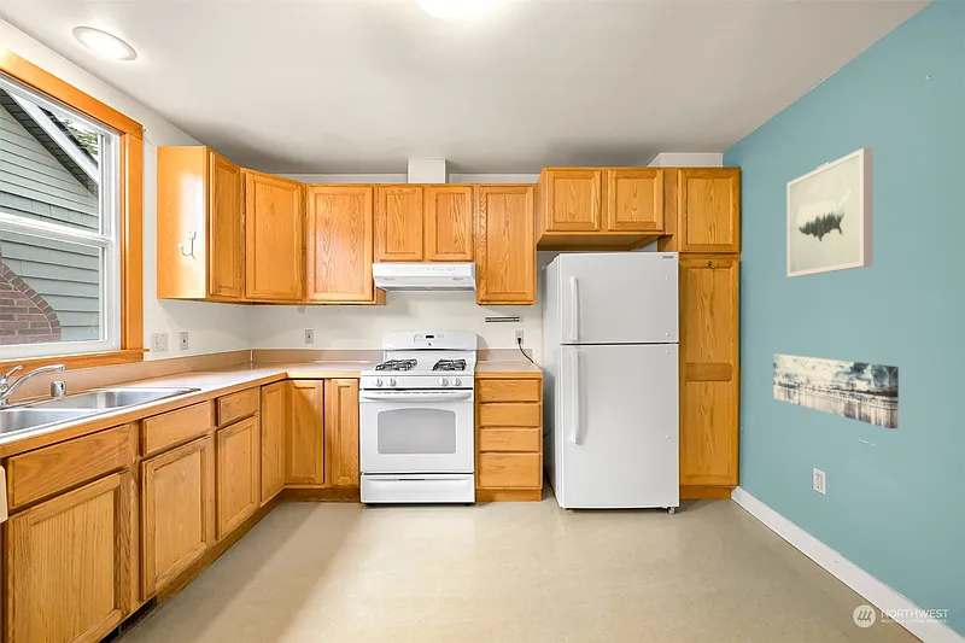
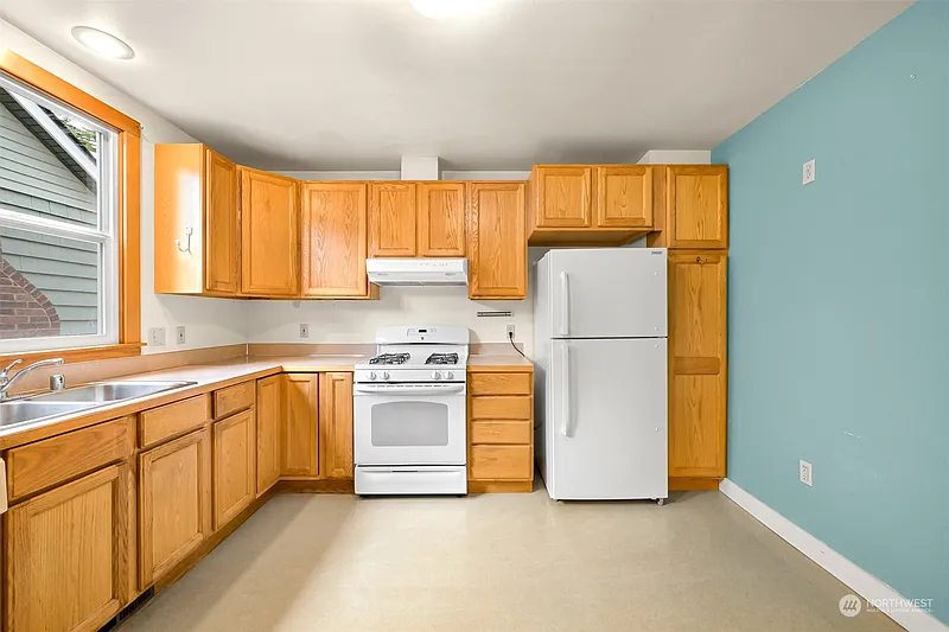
- wall art [772,352,900,429]
- wall art [786,147,873,279]
